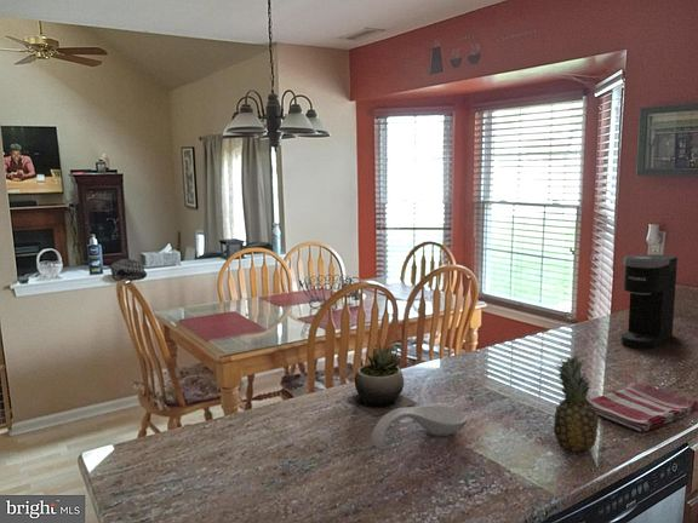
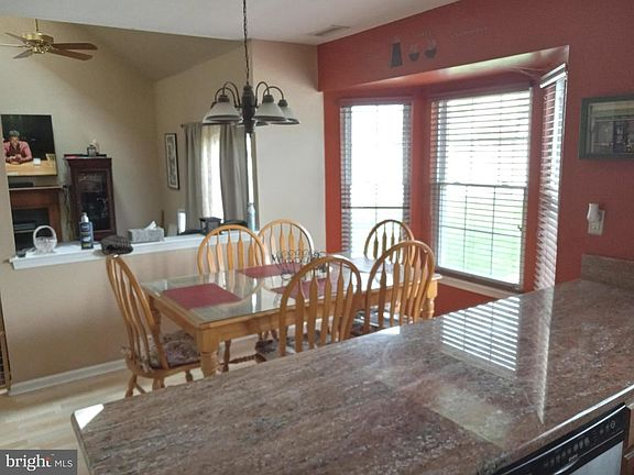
- coffee maker [619,253,679,350]
- dish towel [588,381,698,433]
- fruit [553,352,600,454]
- succulent plant [345,343,418,416]
- spoon rest [371,404,469,452]
